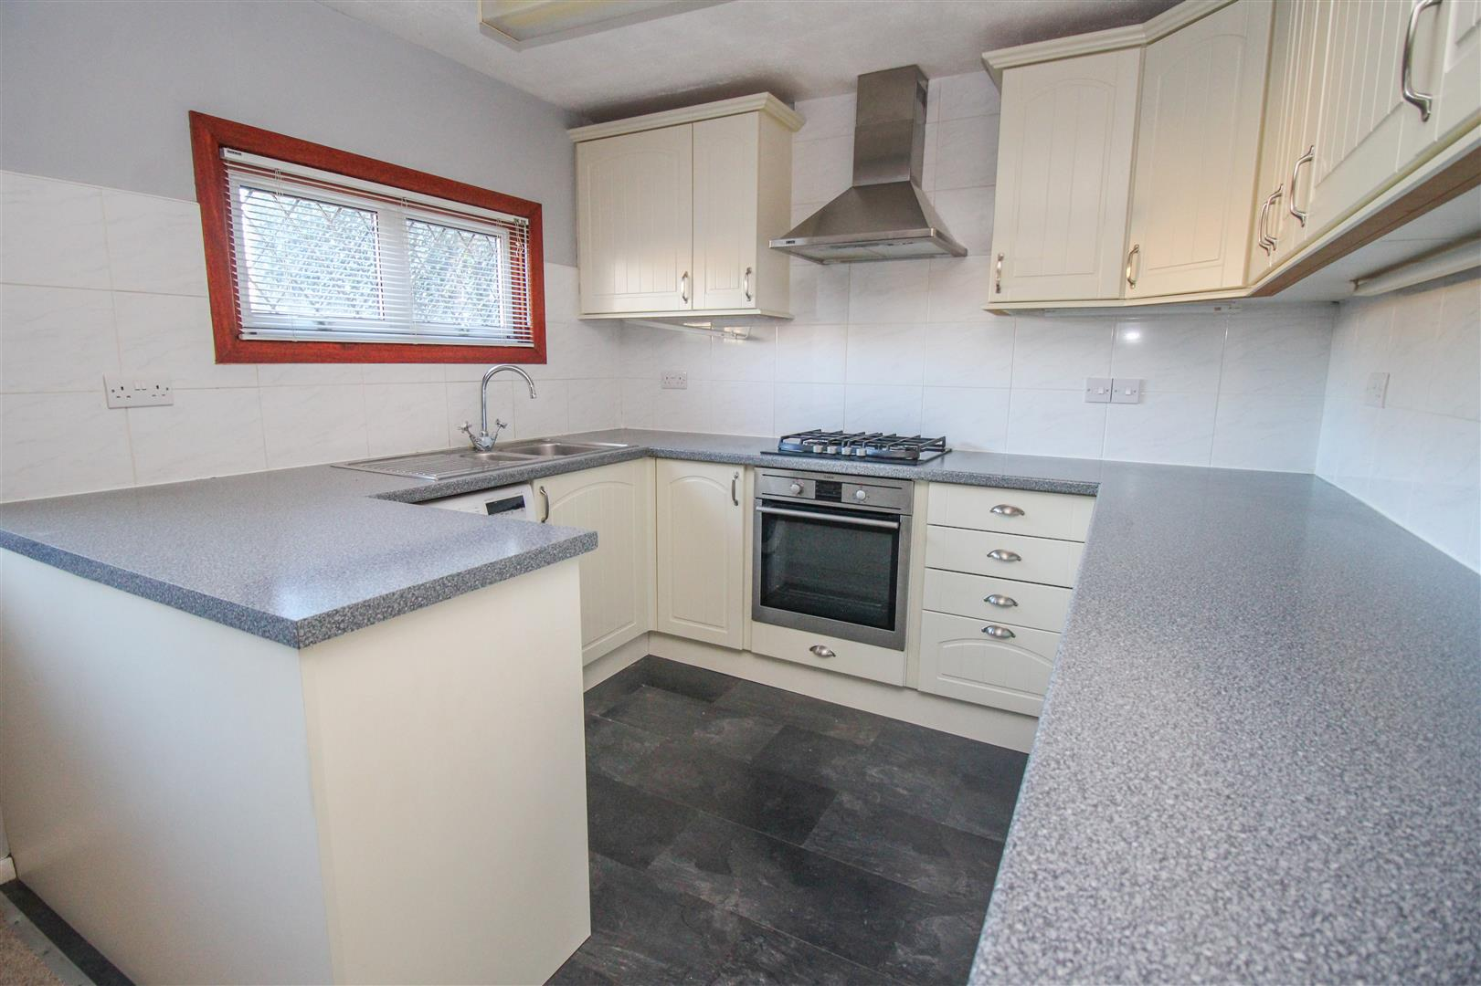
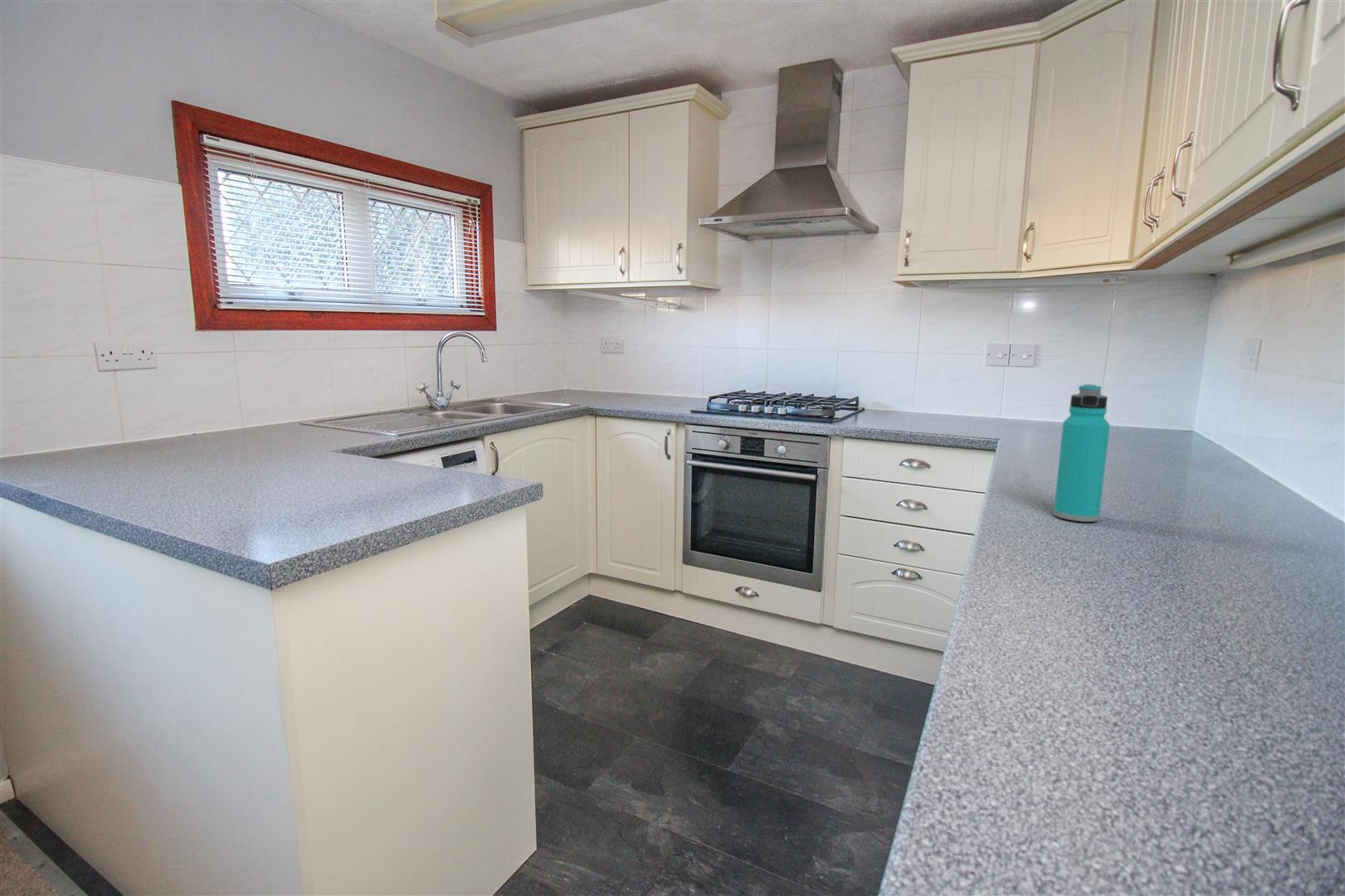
+ water bottle [1053,383,1111,523]
